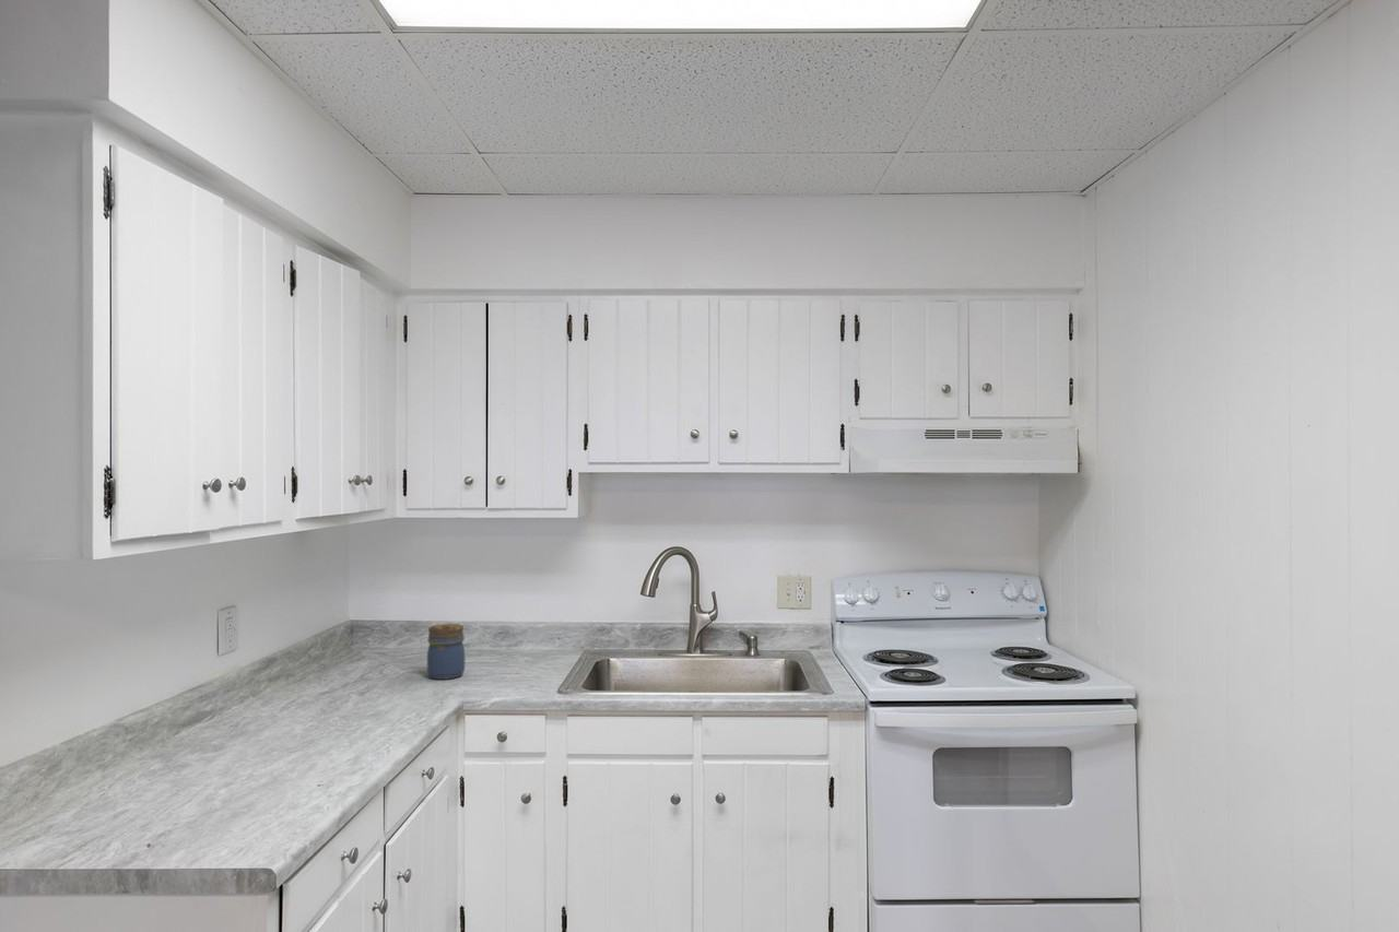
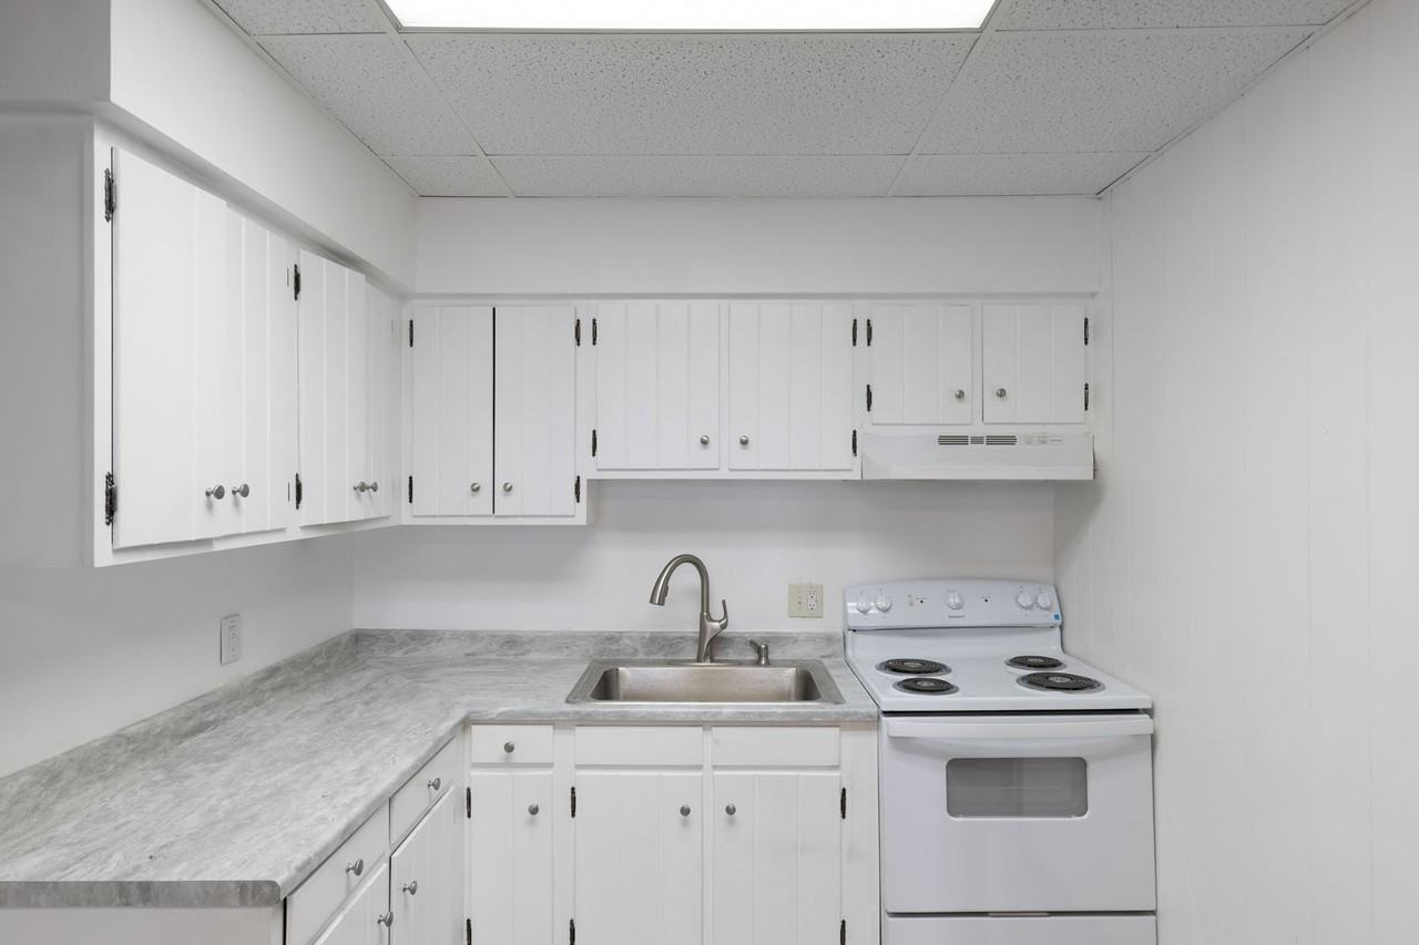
- jar [426,623,466,681]
